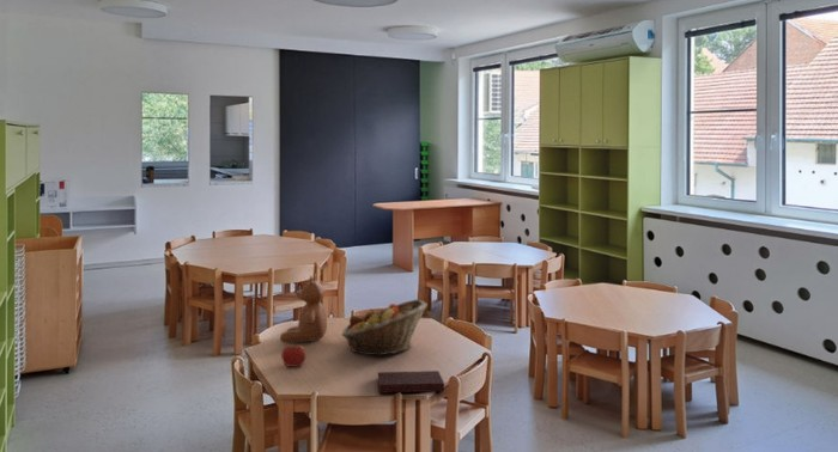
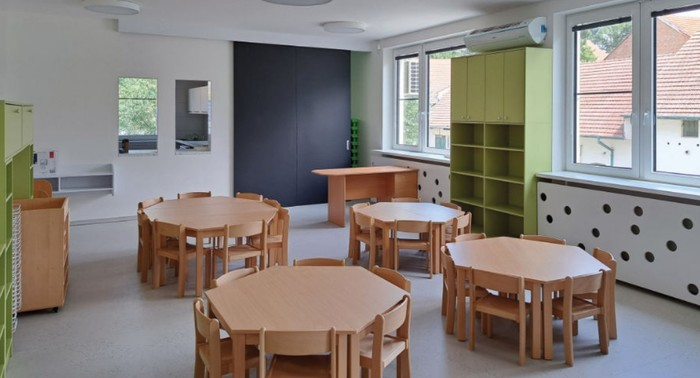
- fruit basket [341,299,429,356]
- apple [280,342,308,368]
- notebook [377,369,445,395]
- teddy bear [279,273,328,344]
